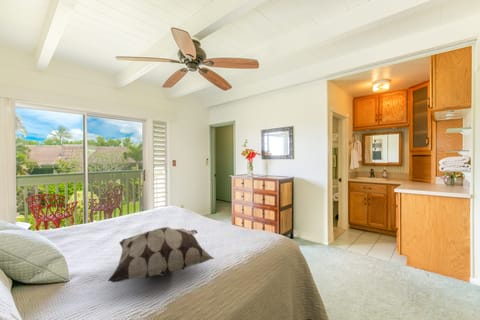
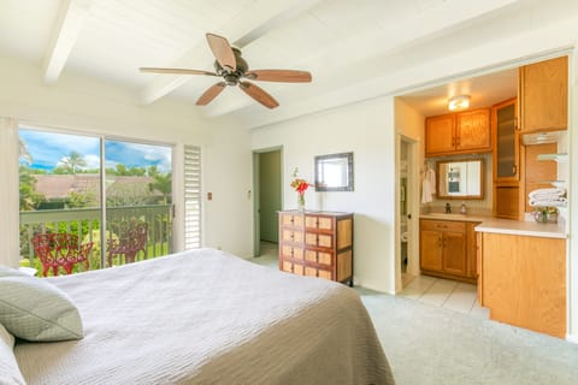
- decorative pillow [107,226,215,283]
